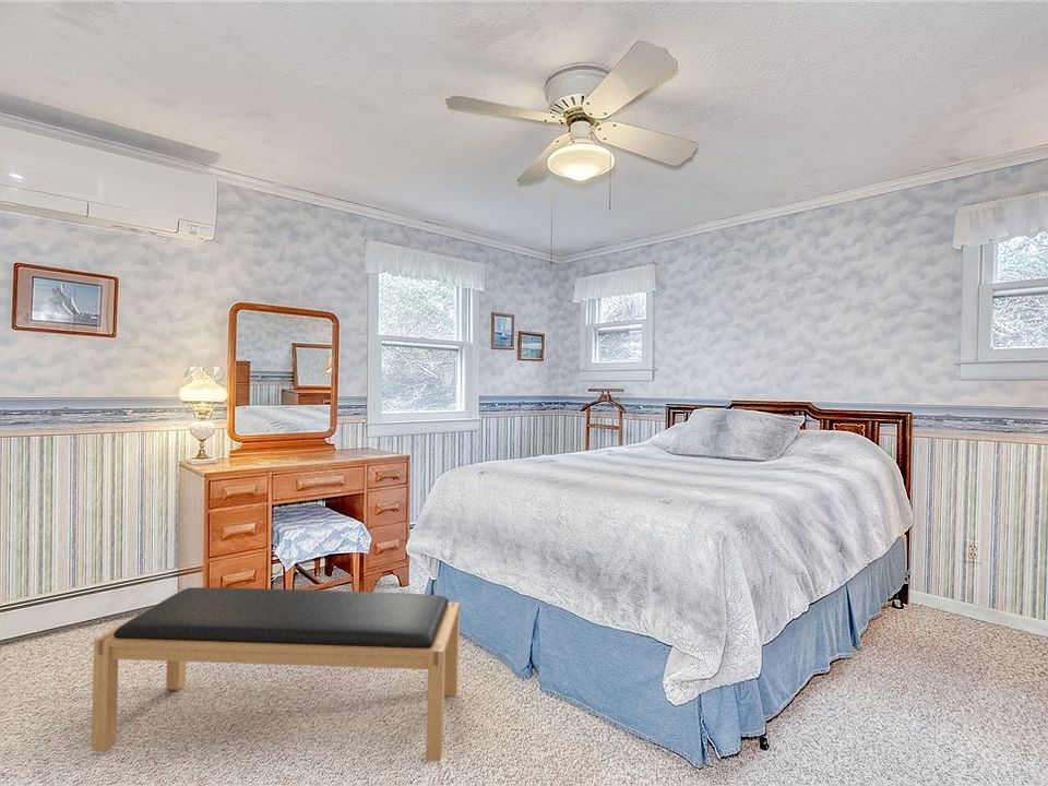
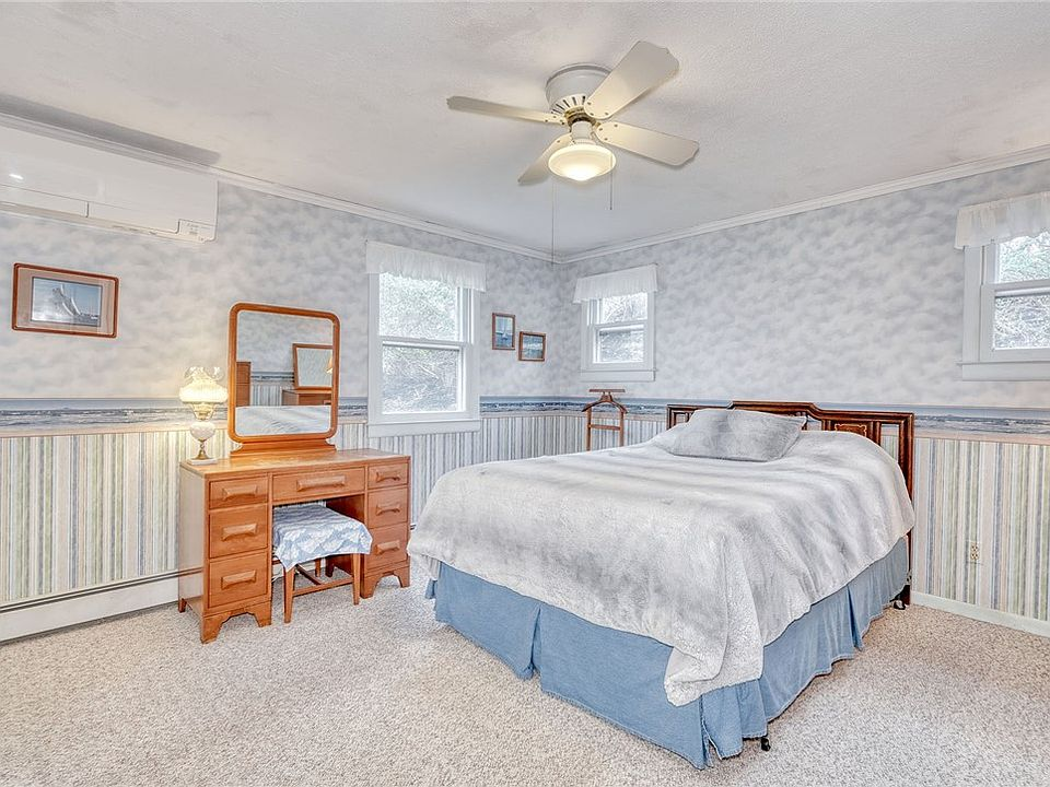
- bench [91,586,461,762]
